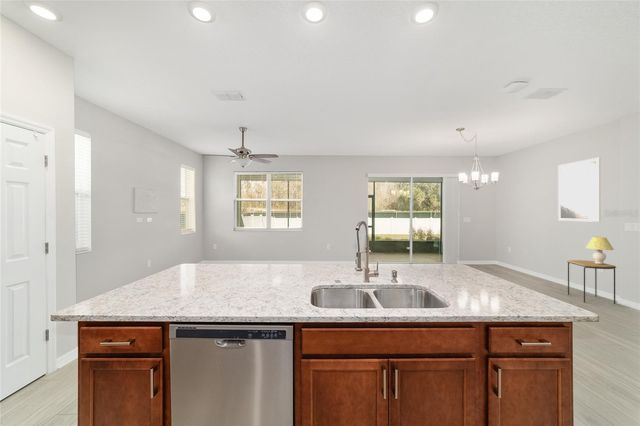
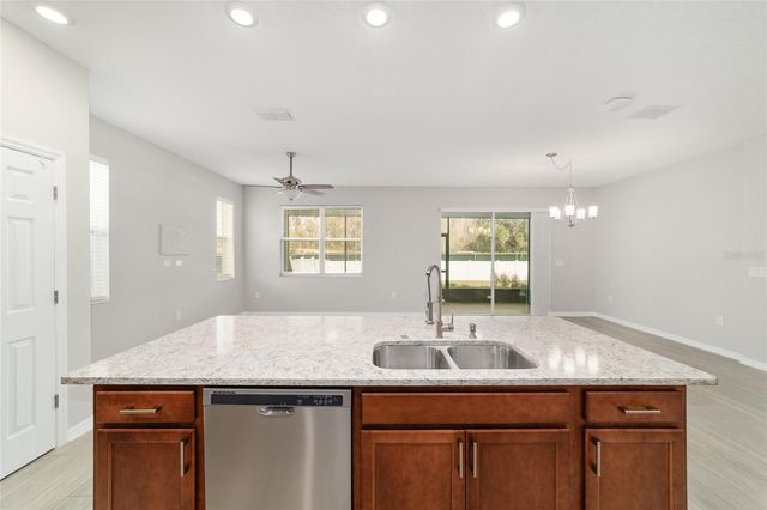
- home mirror [557,157,602,223]
- side table [566,259,617,305]
- table lamp [585,236,615,264]
